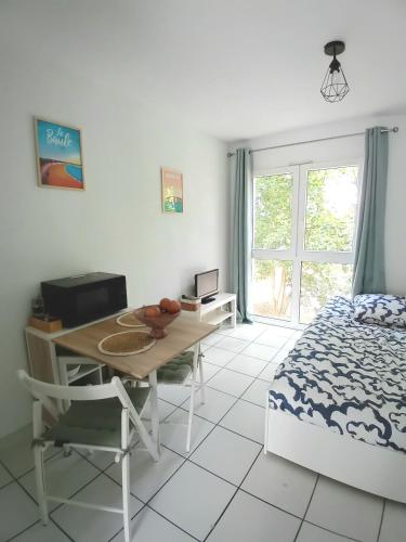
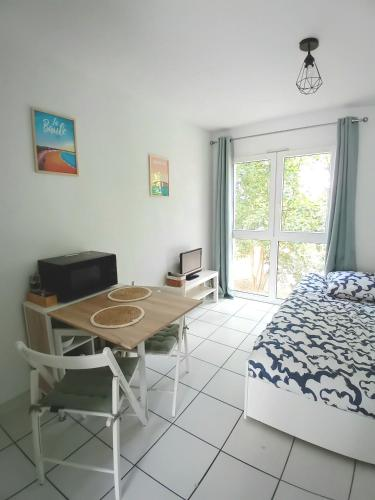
- fruit bowl [132,297,183,339]
